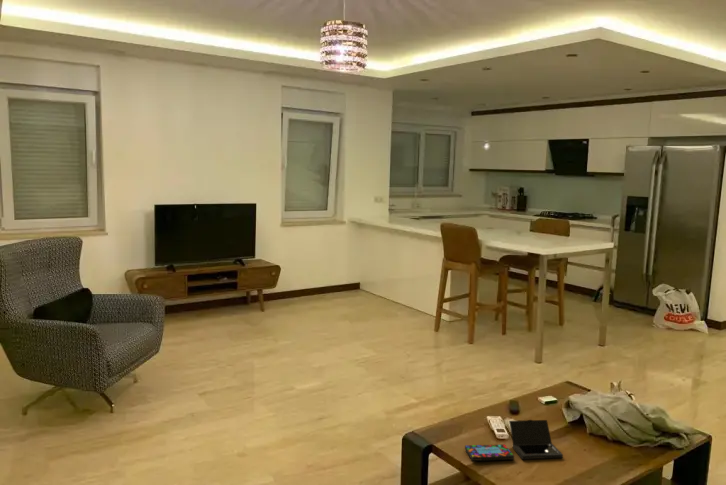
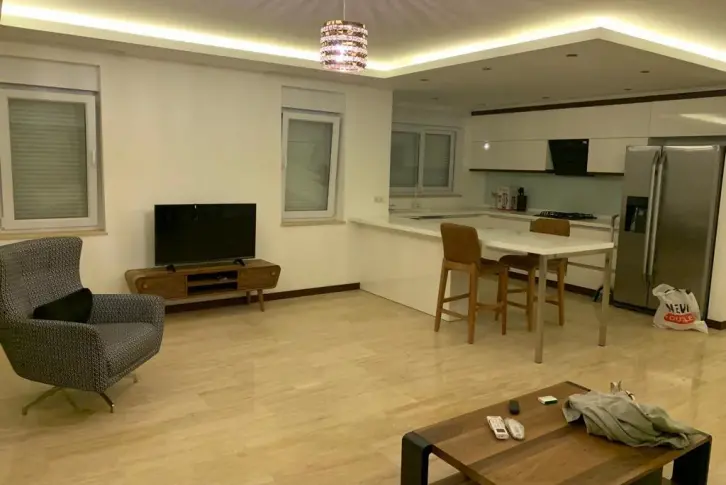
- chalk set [464,419,564,462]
